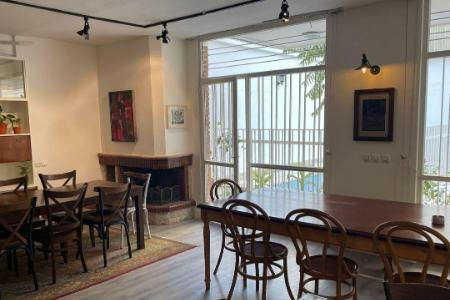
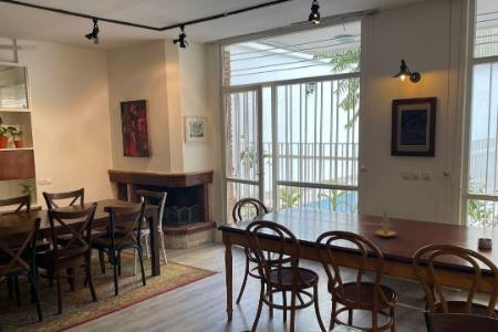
+ candlestick [374,210,397,238]
